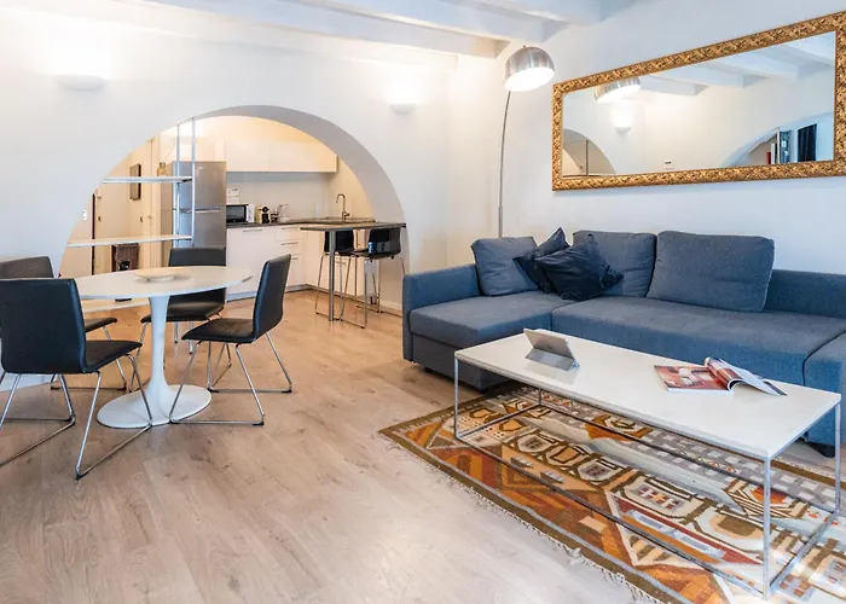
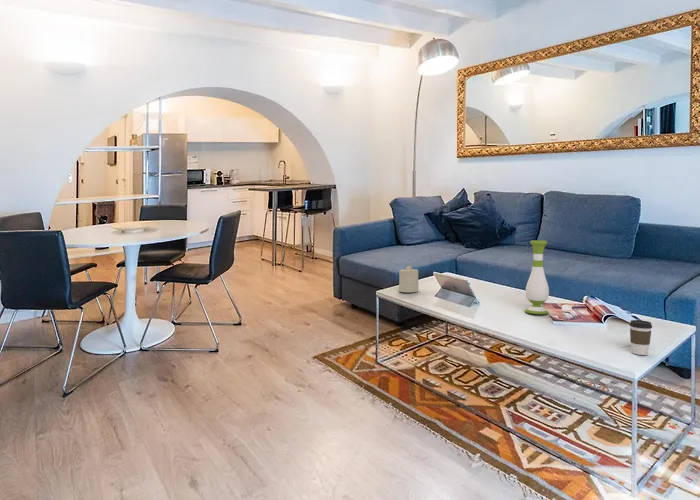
+ vase [524,239,550,315]
+ coffee cup [629,319,653,356]
+ candle [398,265,419,293]
